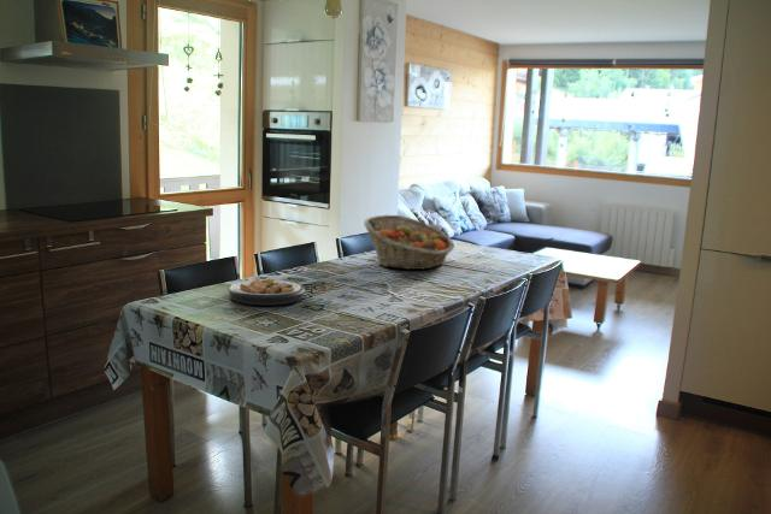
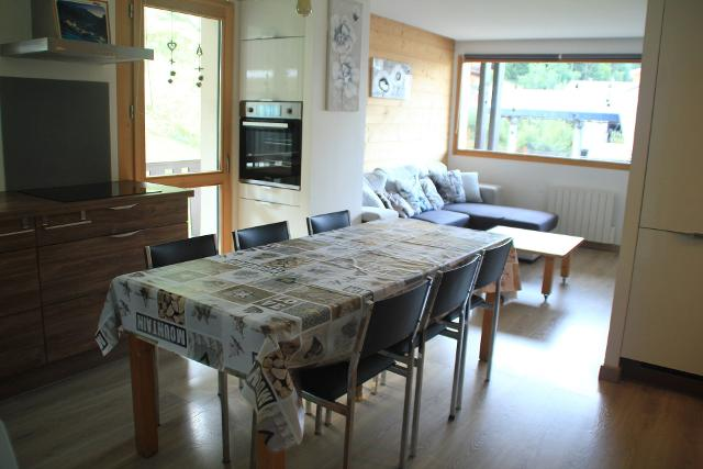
- plate [226,277,306,306]
- fruit basket [363,214,455,271]
